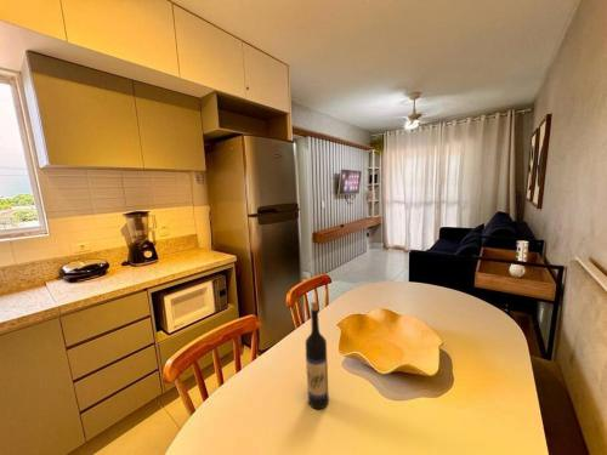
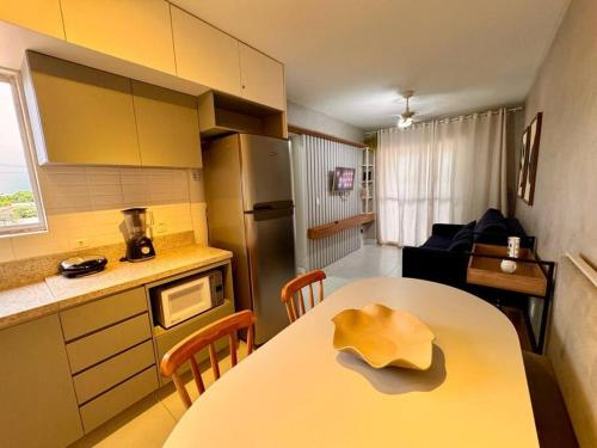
- wine bottle [305,301,330,410]
